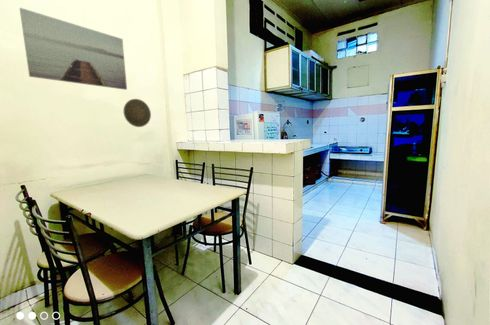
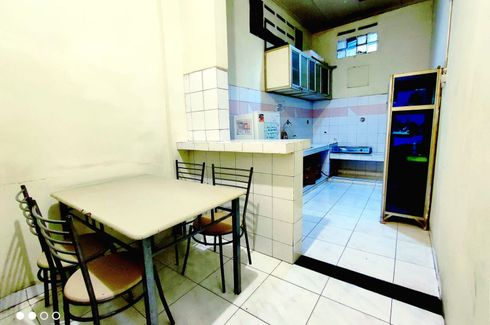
- wall art [19,7,128,91]
- decorative plate [123,98,152,128]
